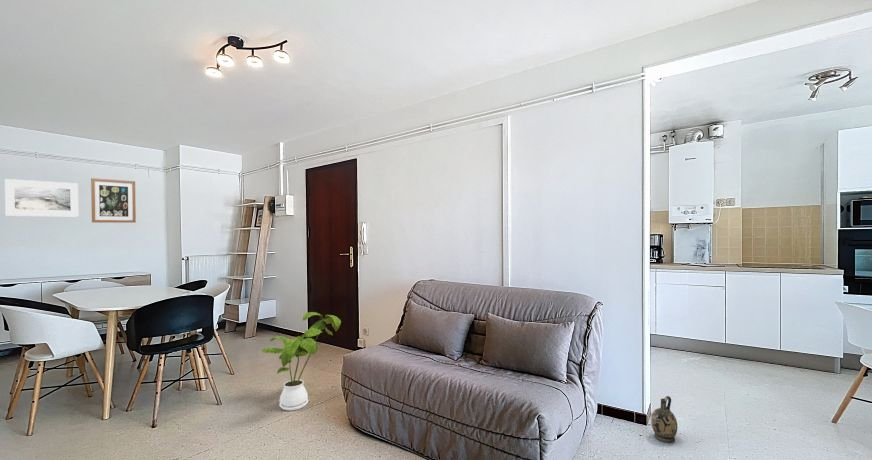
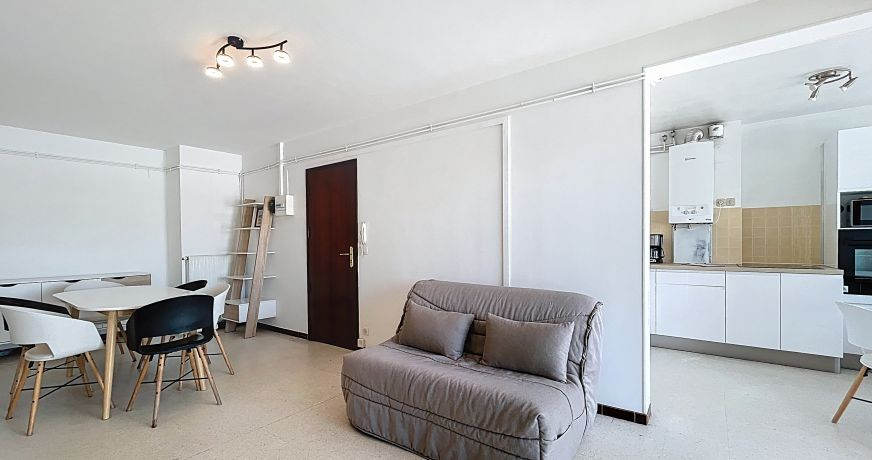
- house plant [261,311,342,412]
- wall art [90,177,137,224]
- ceramic jug [650,395,678,443]
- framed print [4,178,79,218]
